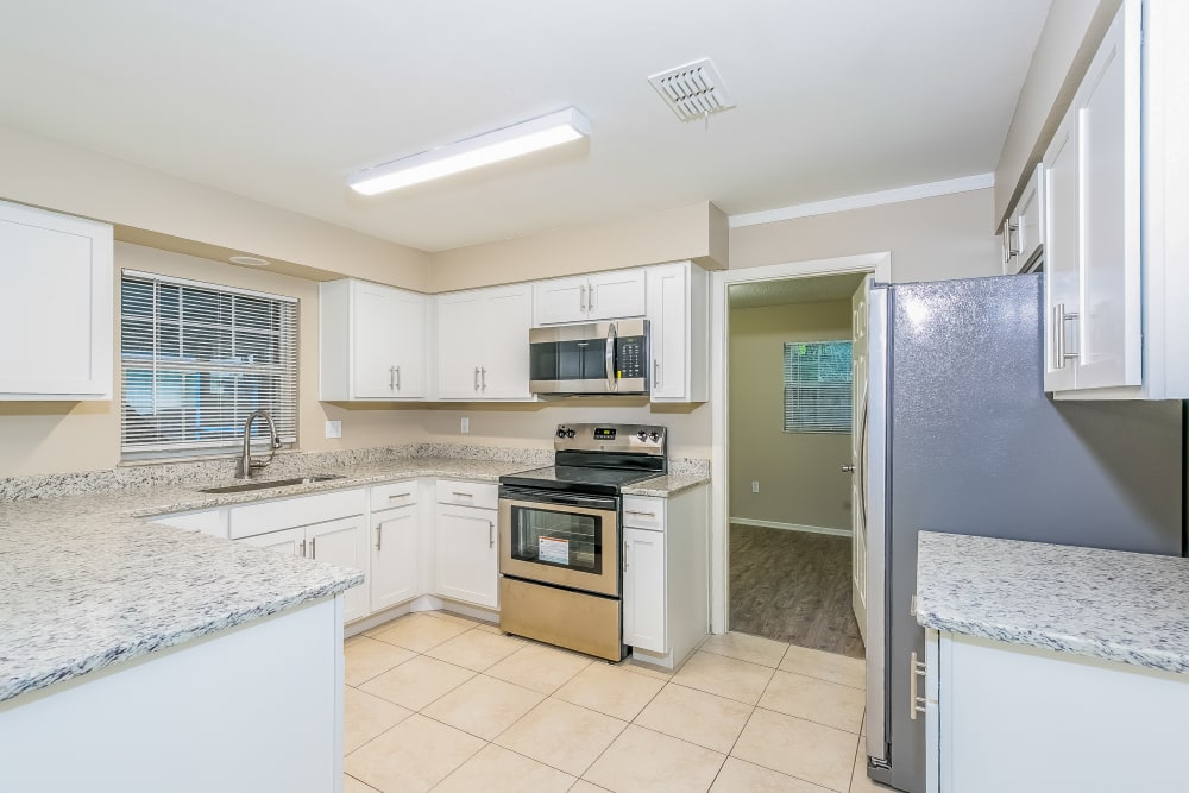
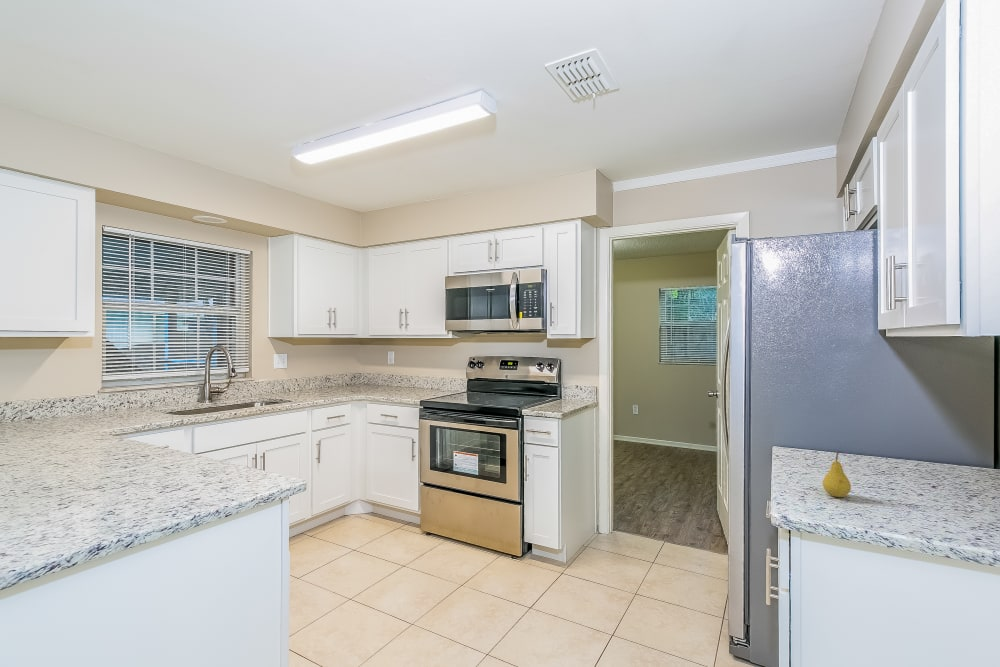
+ fruit [821,450,852,498]
